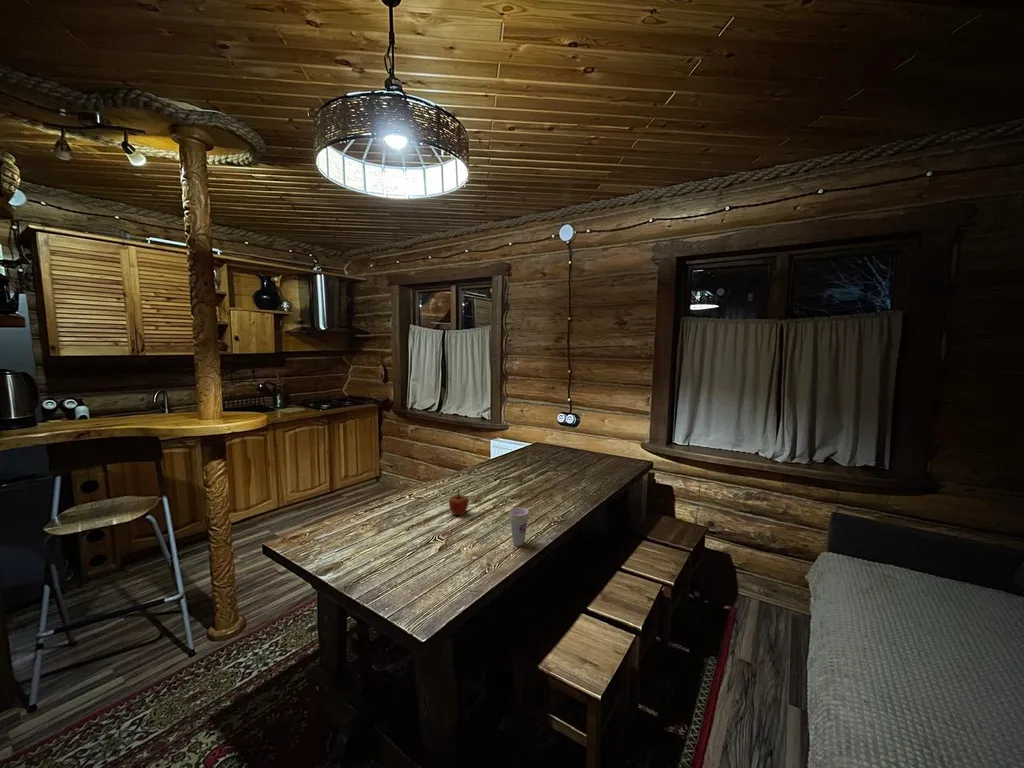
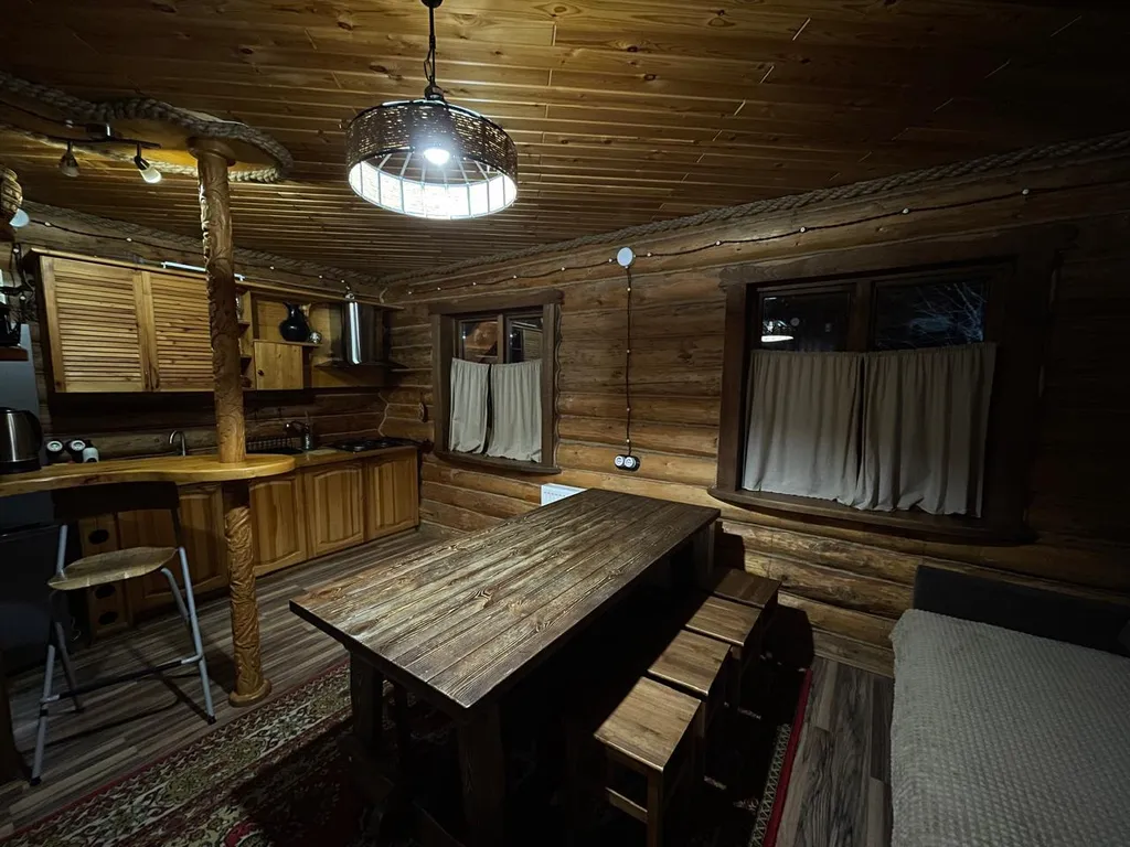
- apple [448,488,469,516]
- cup [509,507,530,547]
